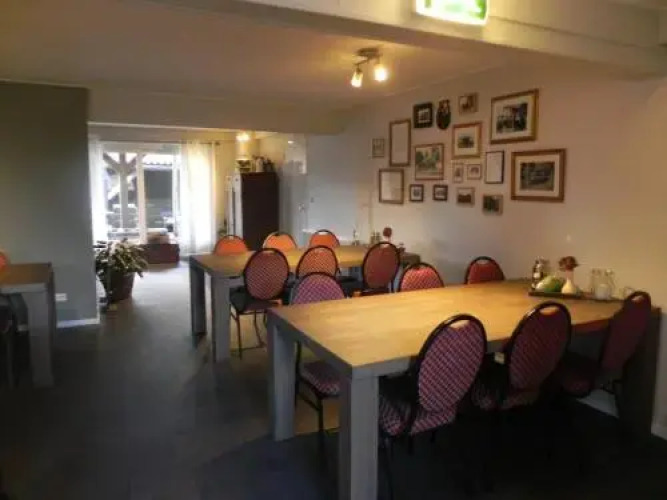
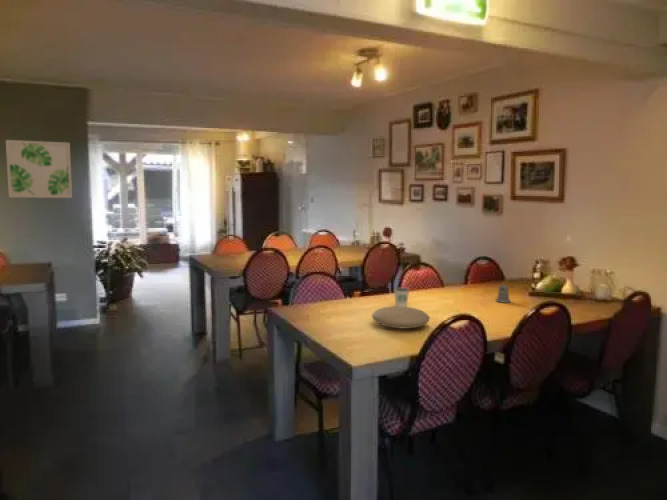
+ pepper shaker [495,284,515,304]
+ dixie cup [393,287,411,307]
+ plate [371,305,431,329]
+ wall art [5,139,73,199]
